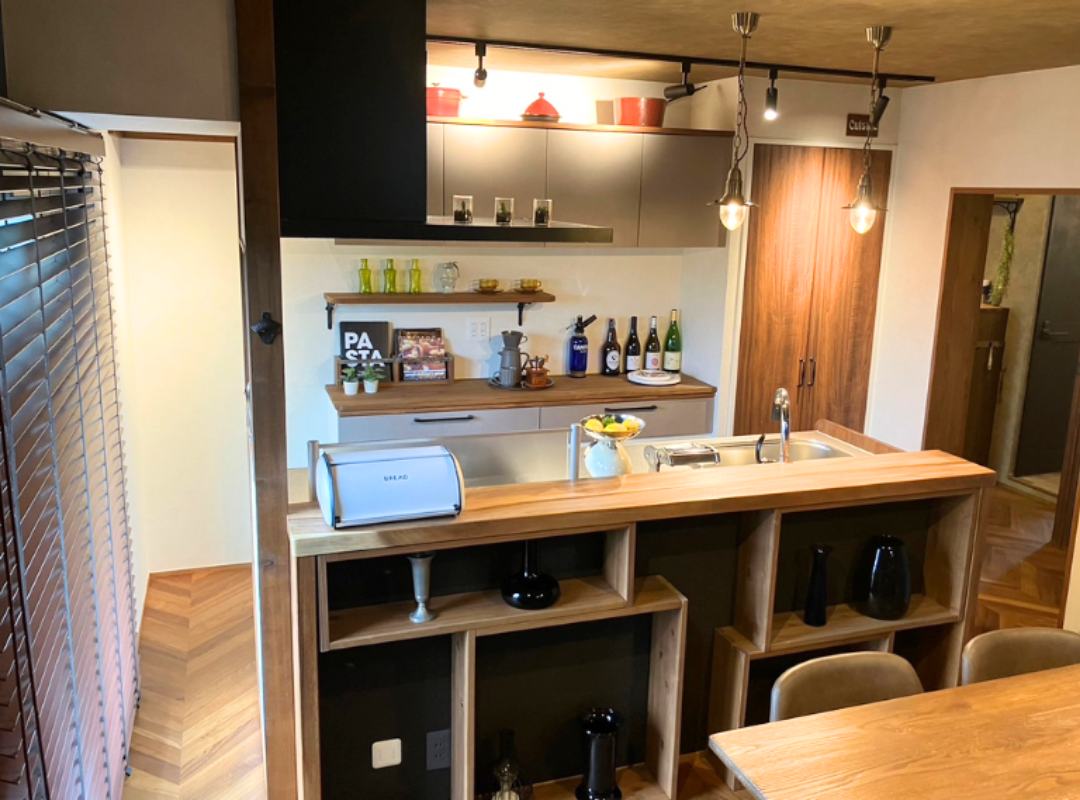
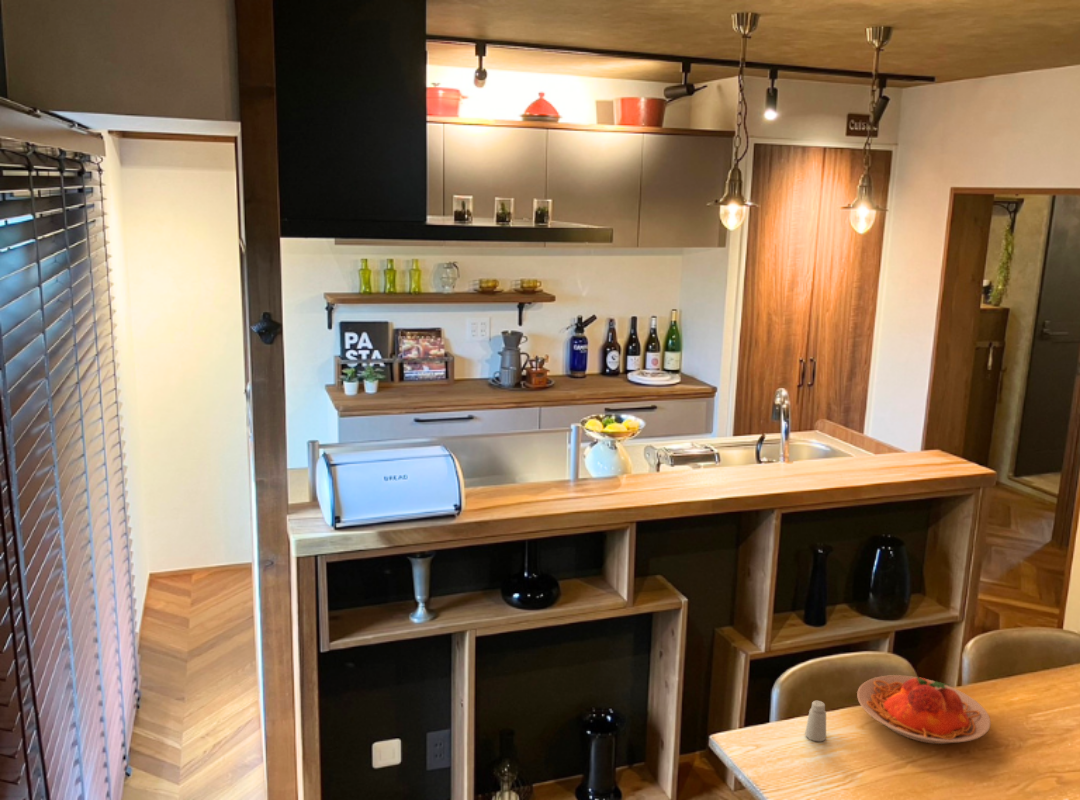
+ plate [856,674,992,745]
+ saltshaker [804,700,827,742]
